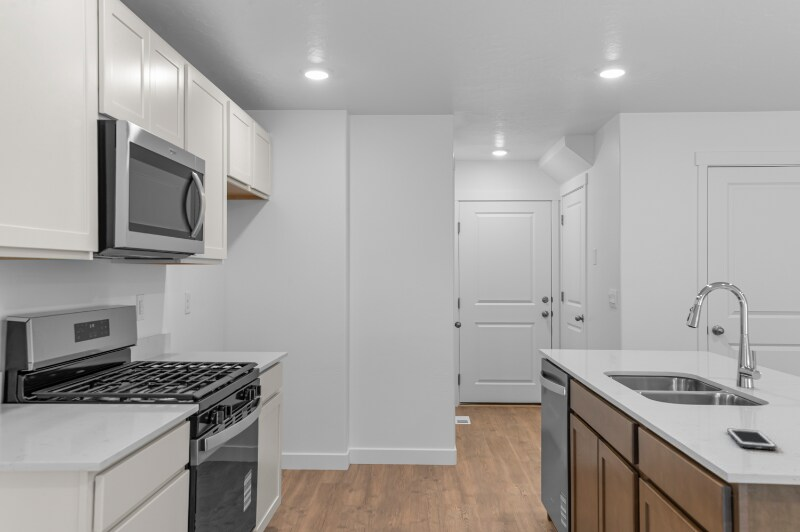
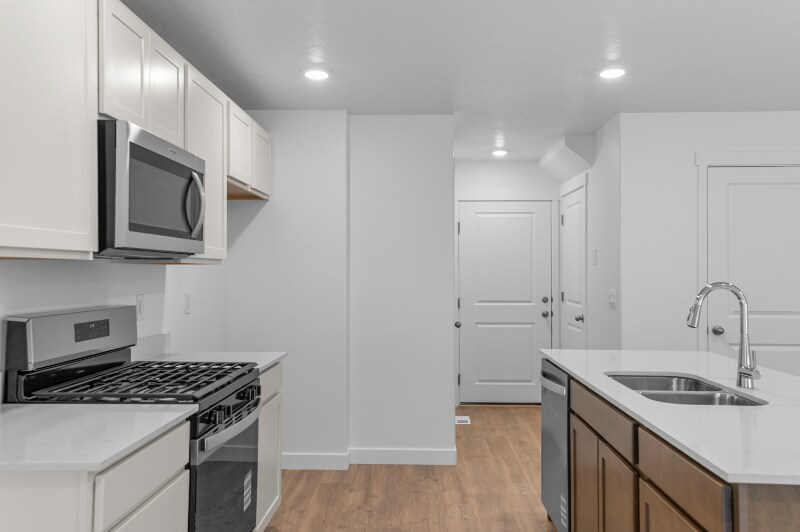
- cell phone [726,428,777,451]
